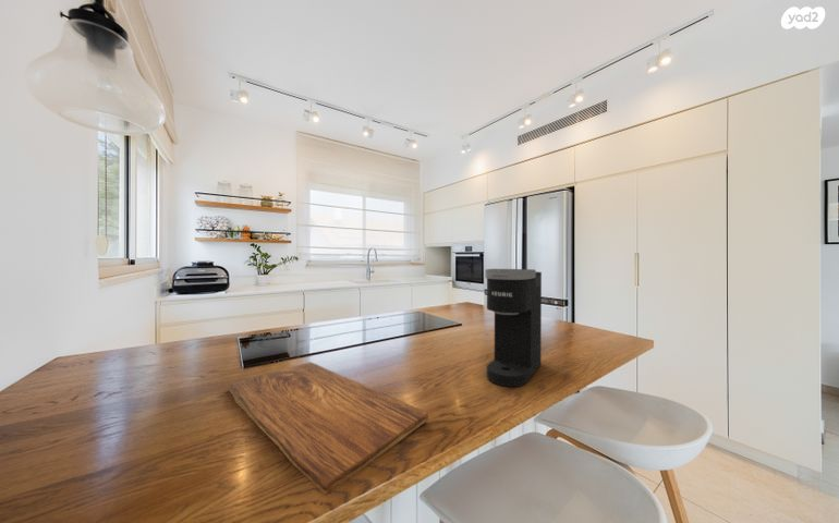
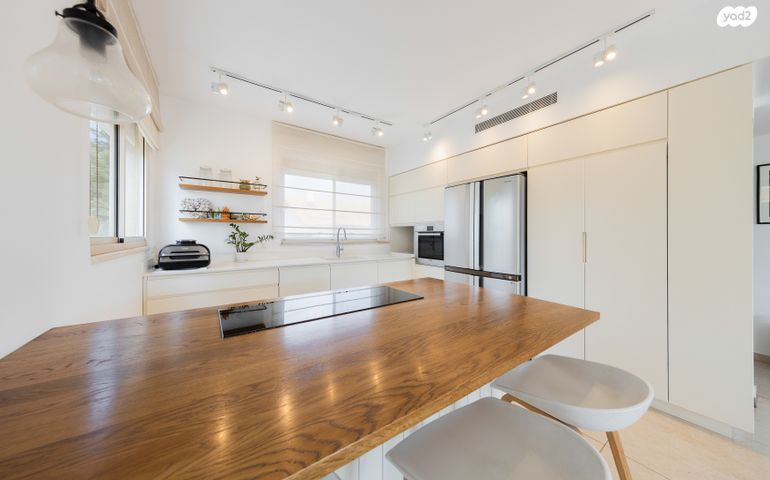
- cutting board [228,361,429,496]
- coffee maker [484,268,543,388]
